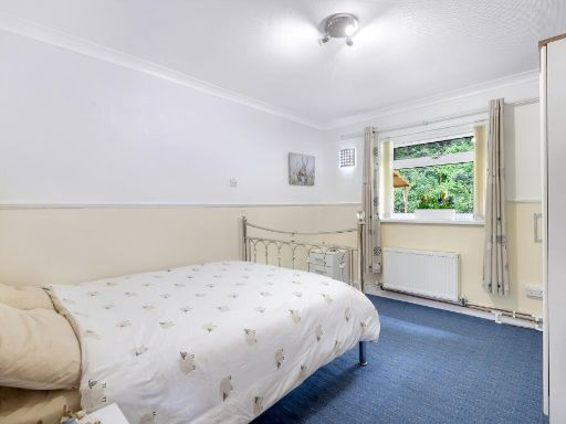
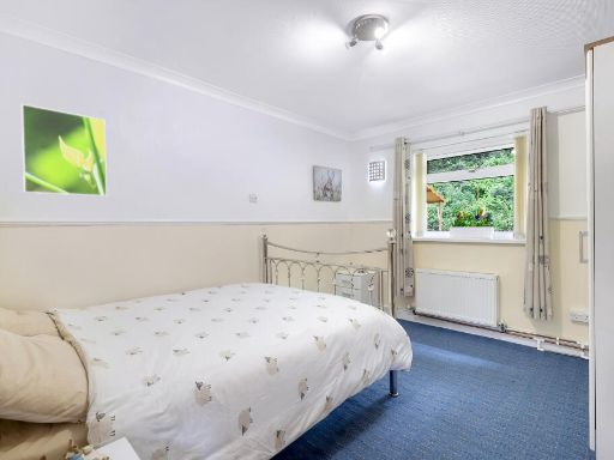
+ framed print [20,103,108,198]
